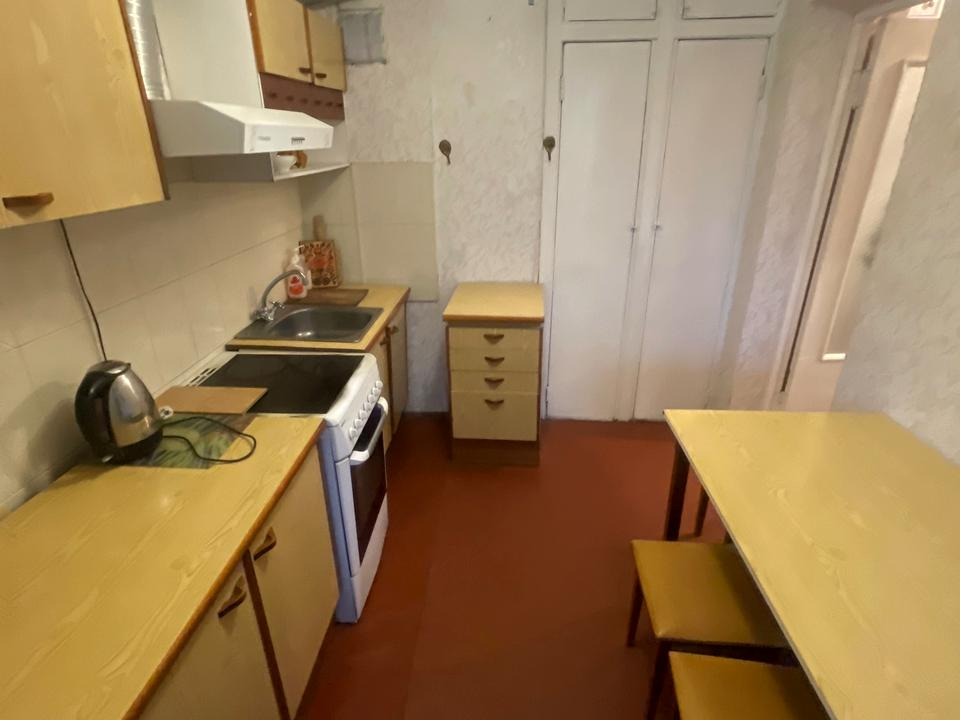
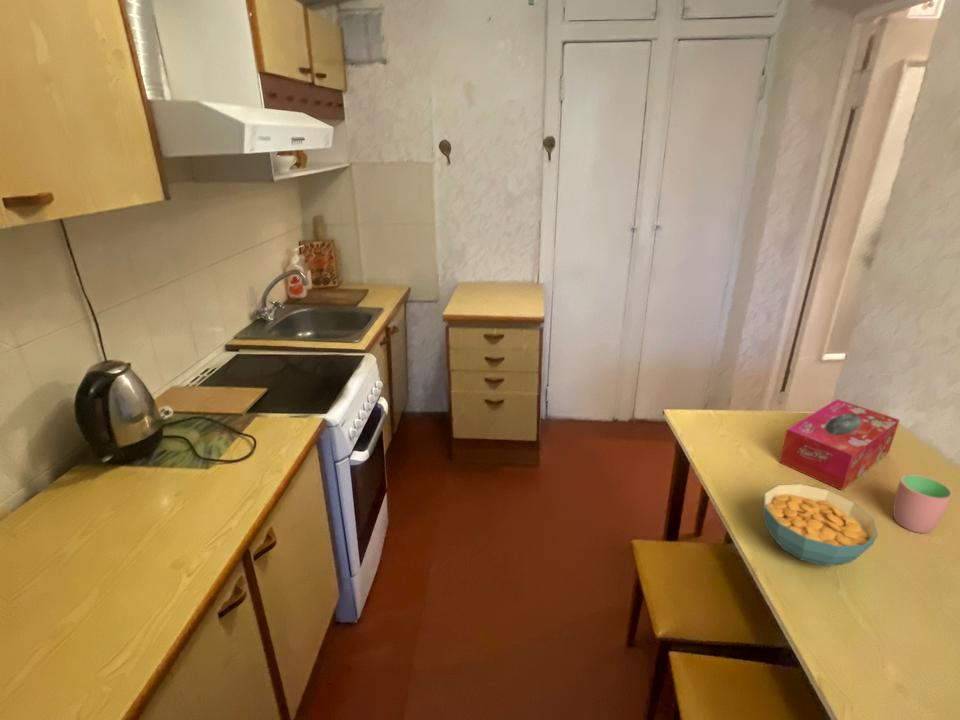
+ tissue box [778,398,900,491]
+ cup [892,473,954,534]
+ cereal bowl [762,483,879,567]
